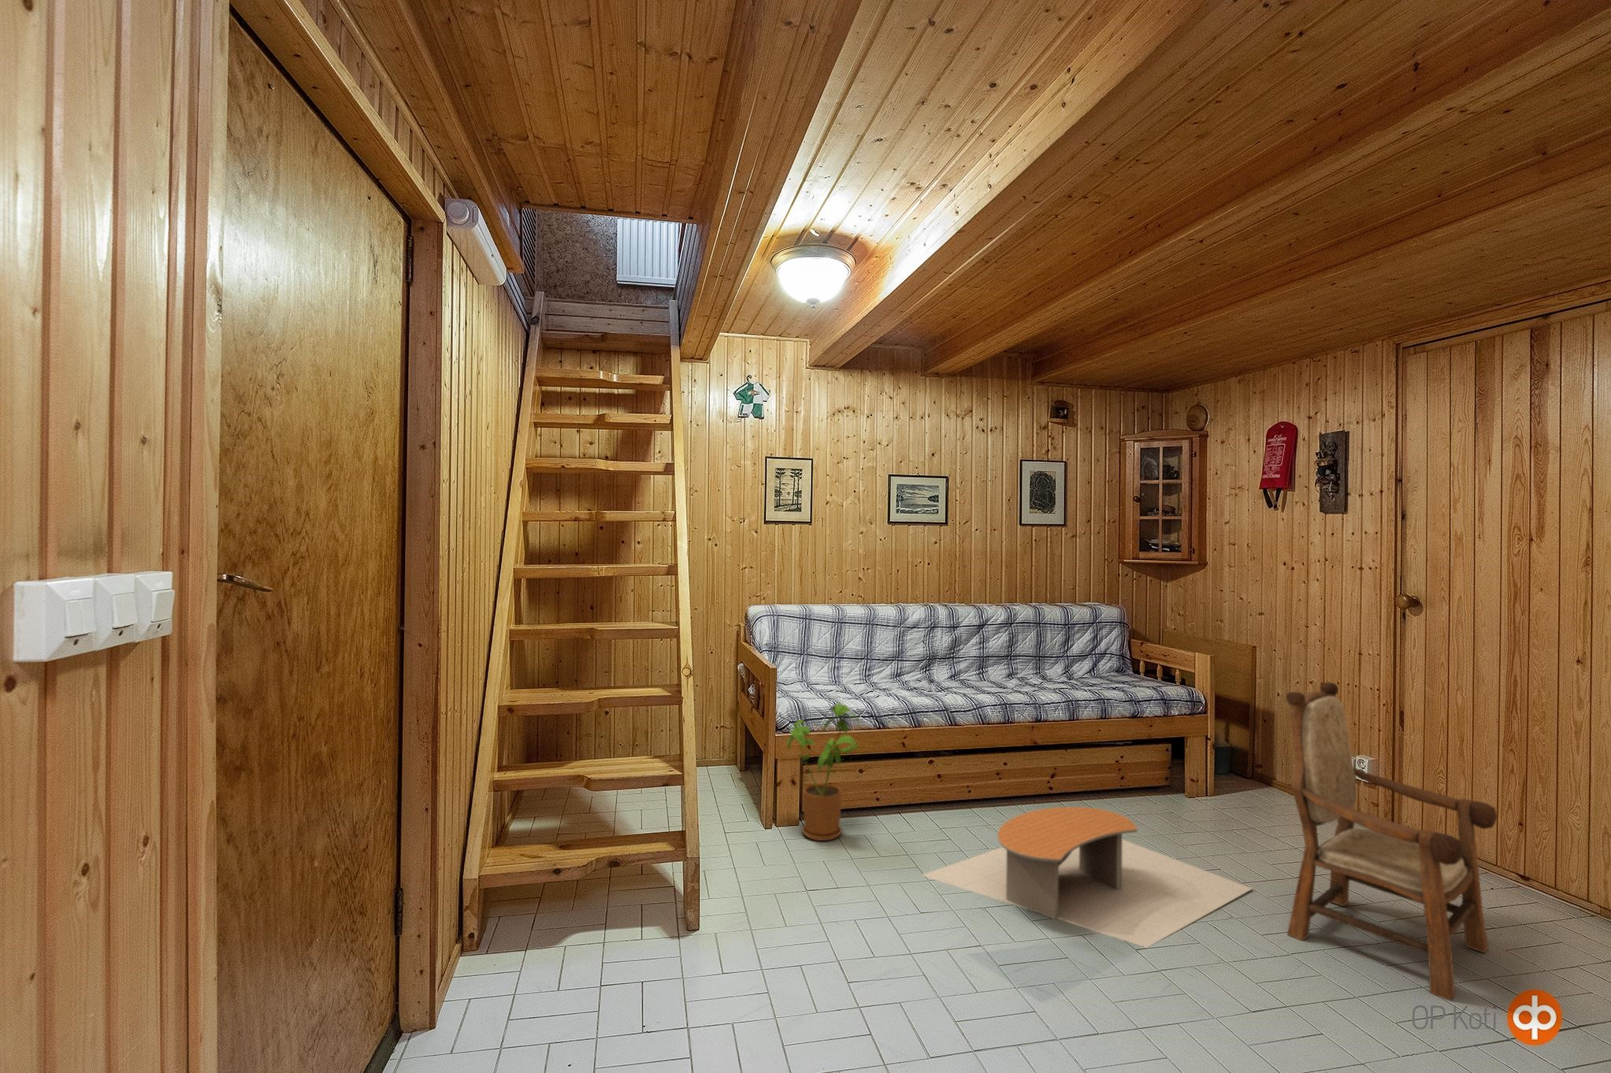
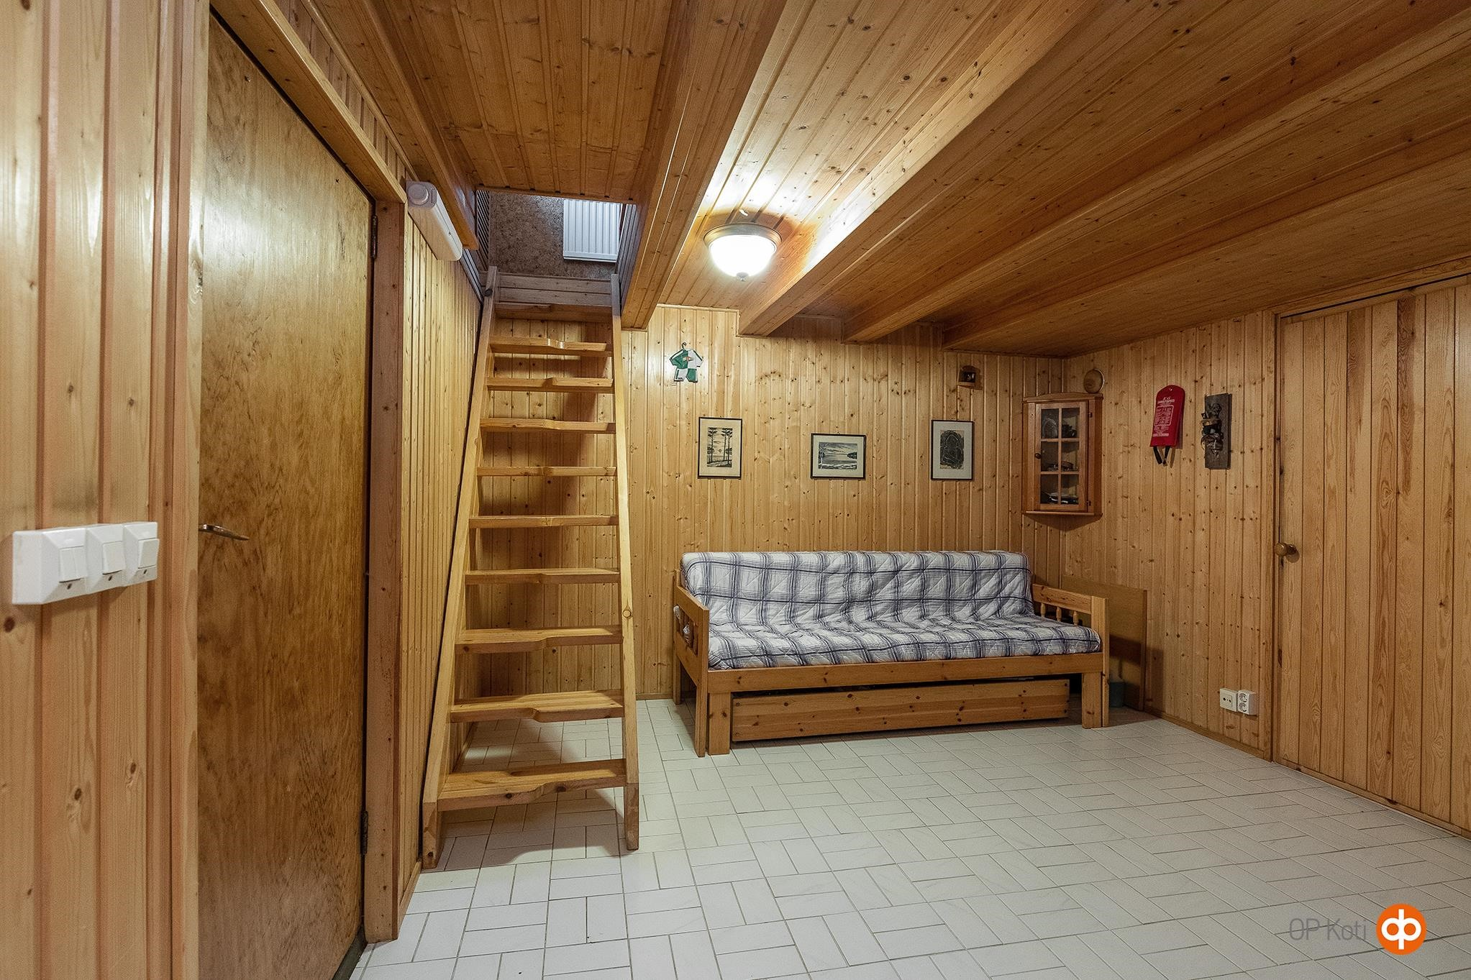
- armchair [1285,681,1498,1002]
- coffee table [920,806,1253,948]
- house plant [786,703,861,842]
